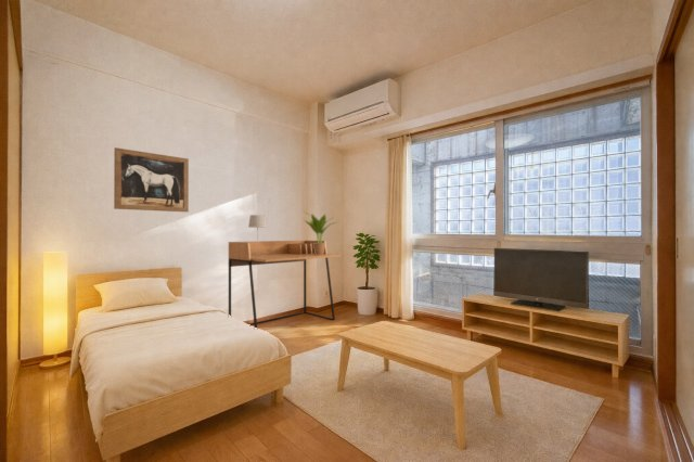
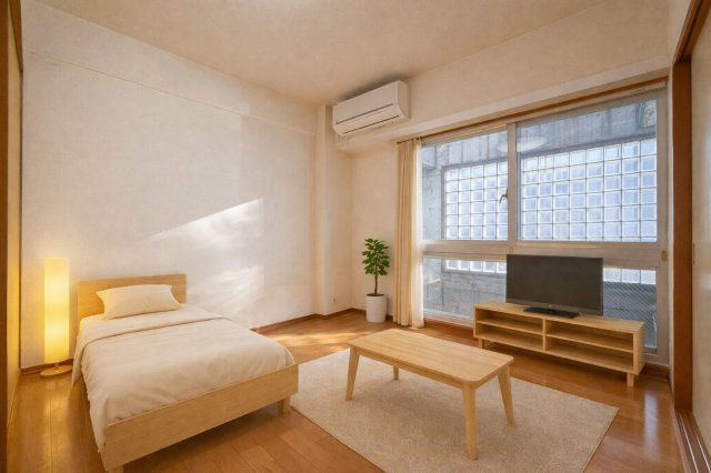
- table lamp [247,214,268,255]
- wall art [113,146,190,213]
- desk [228,240,343,329]
- potted plant [303,210,340,255]
